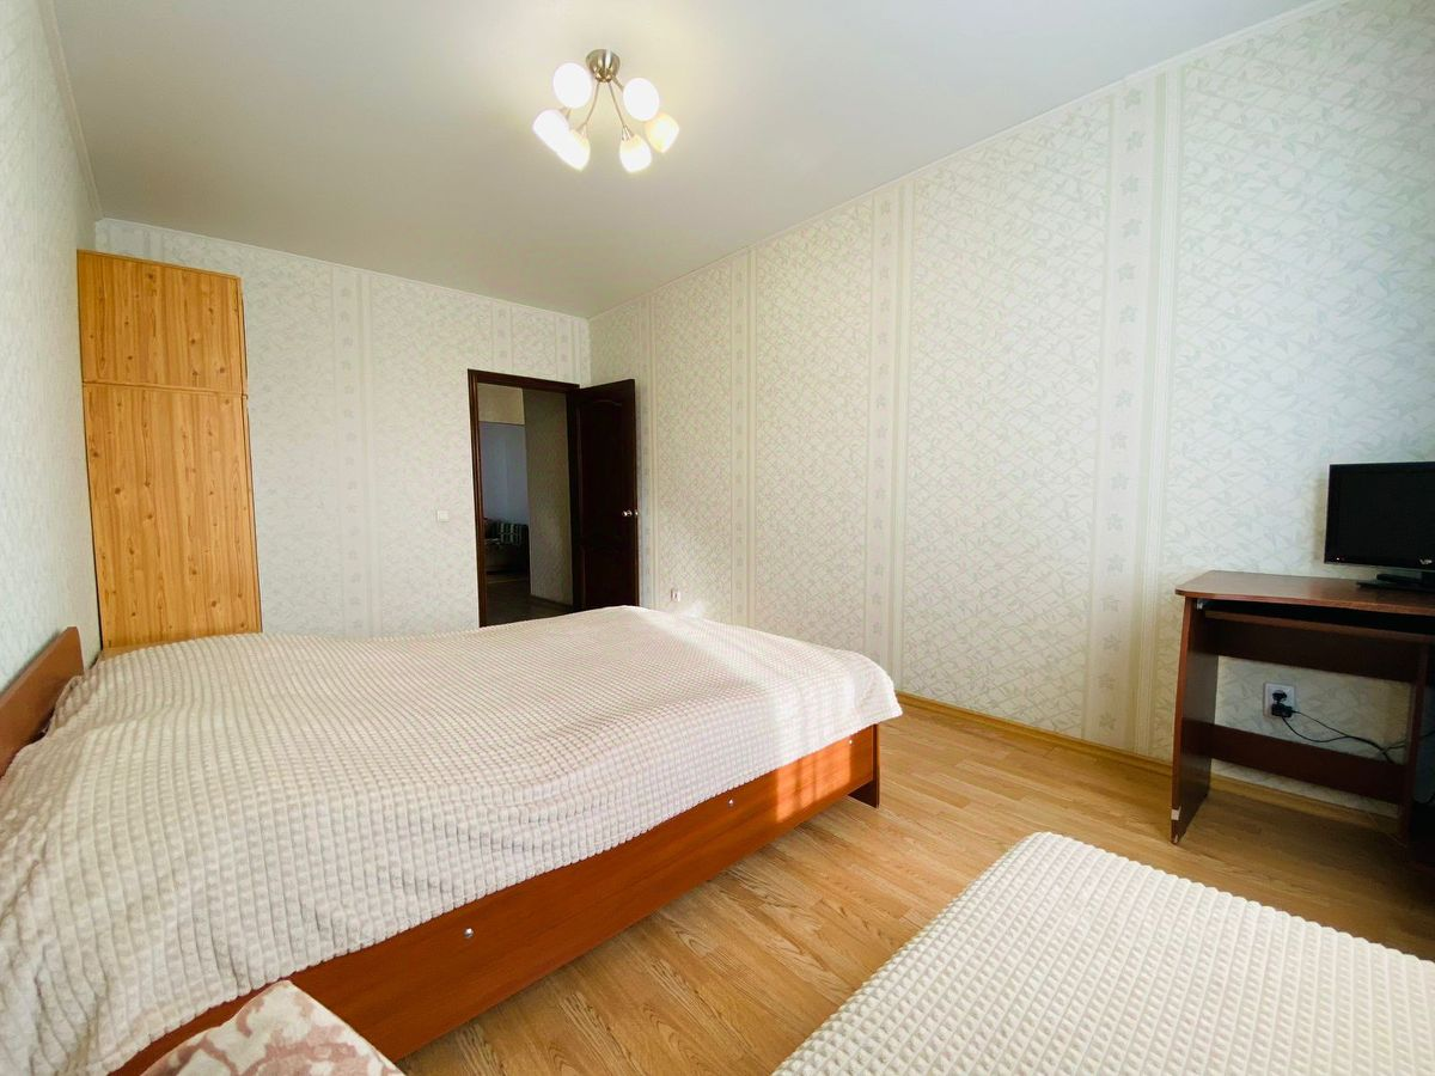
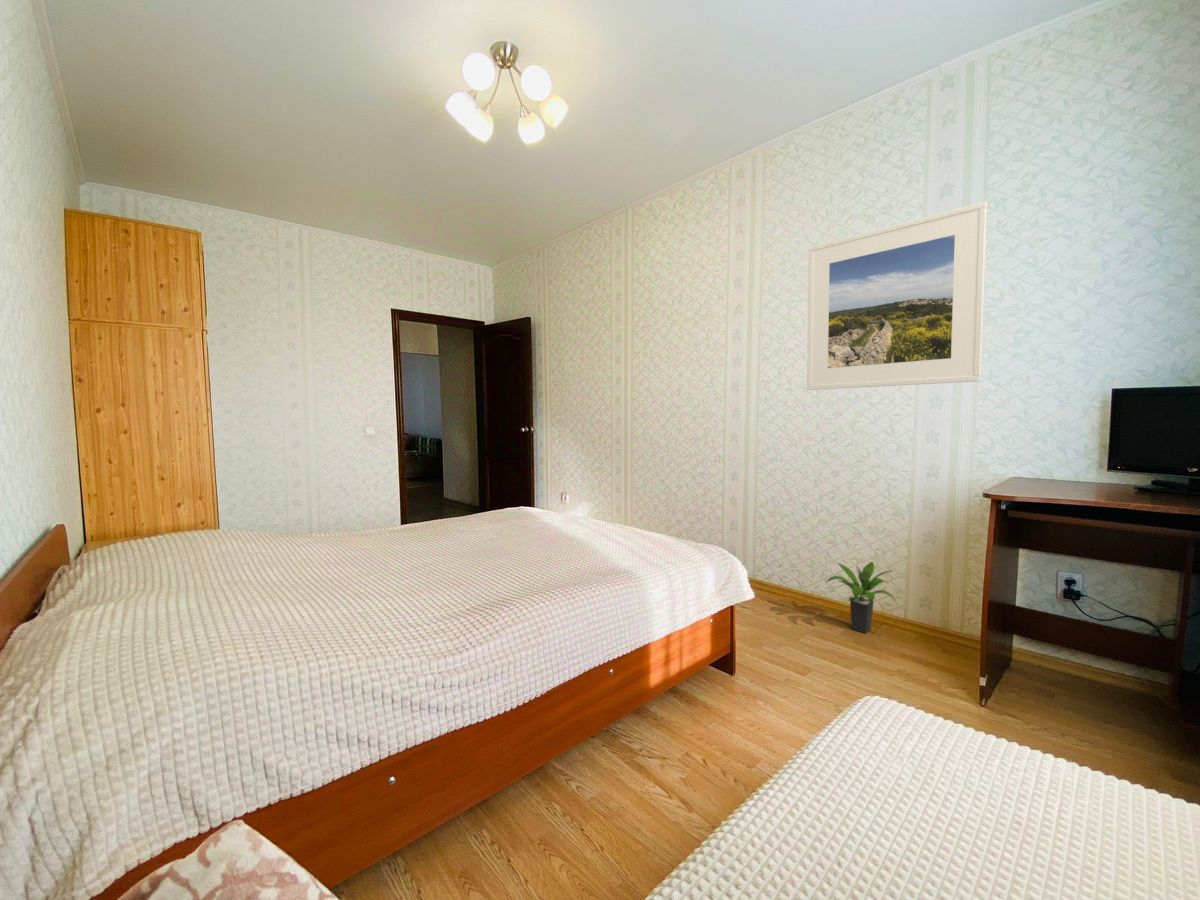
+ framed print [806,201,988,391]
+ potted plant [825,561,896,634]
